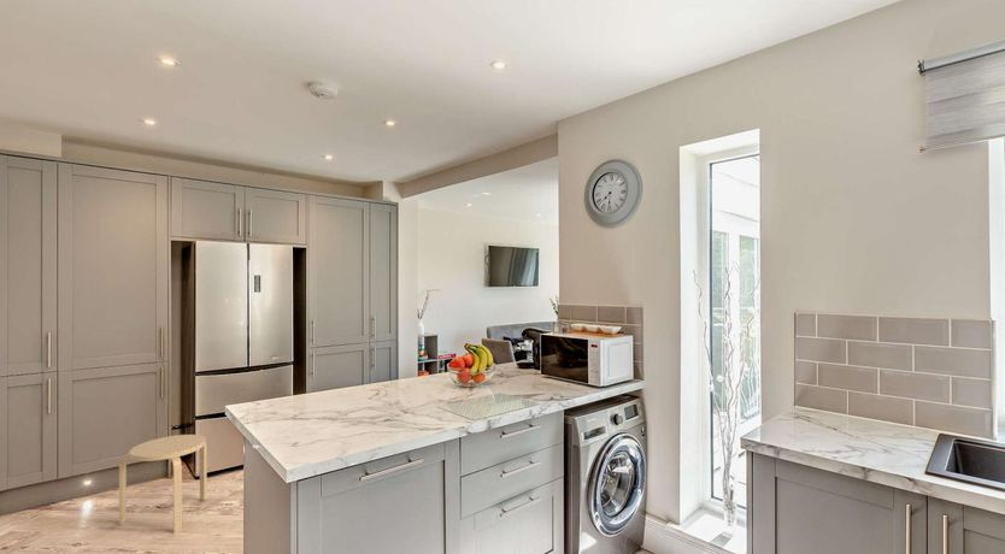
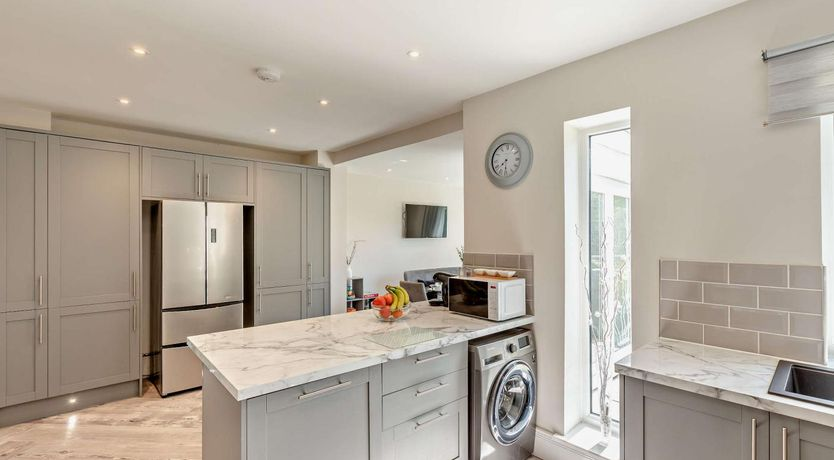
- stool [118,434,207,535]
